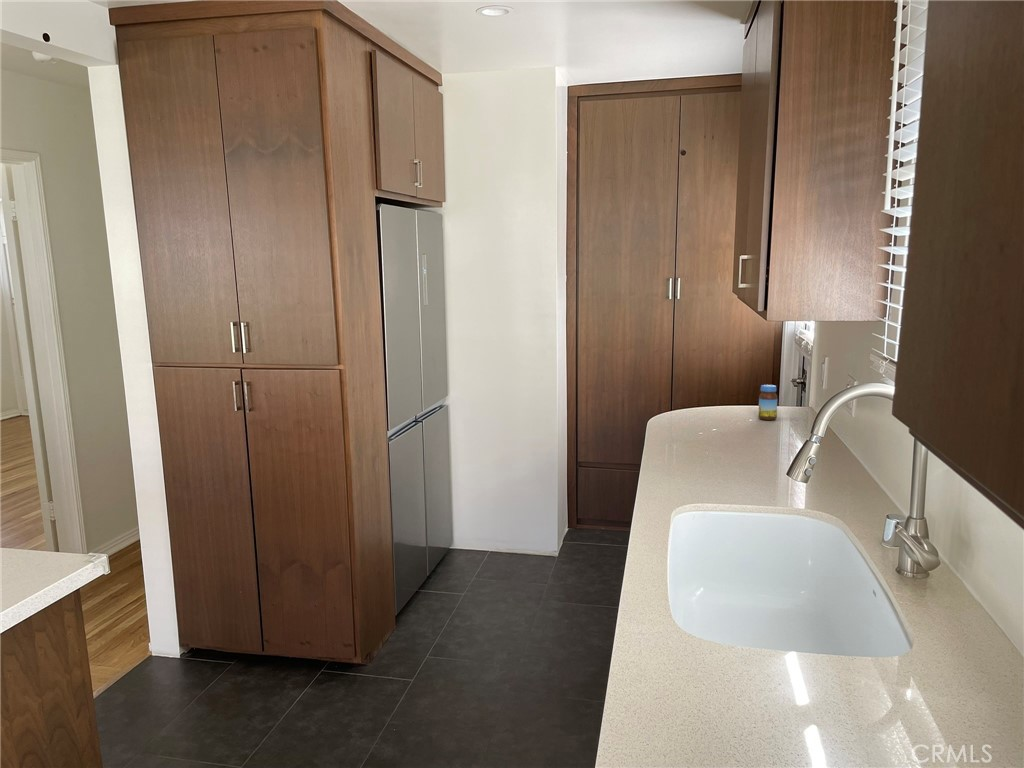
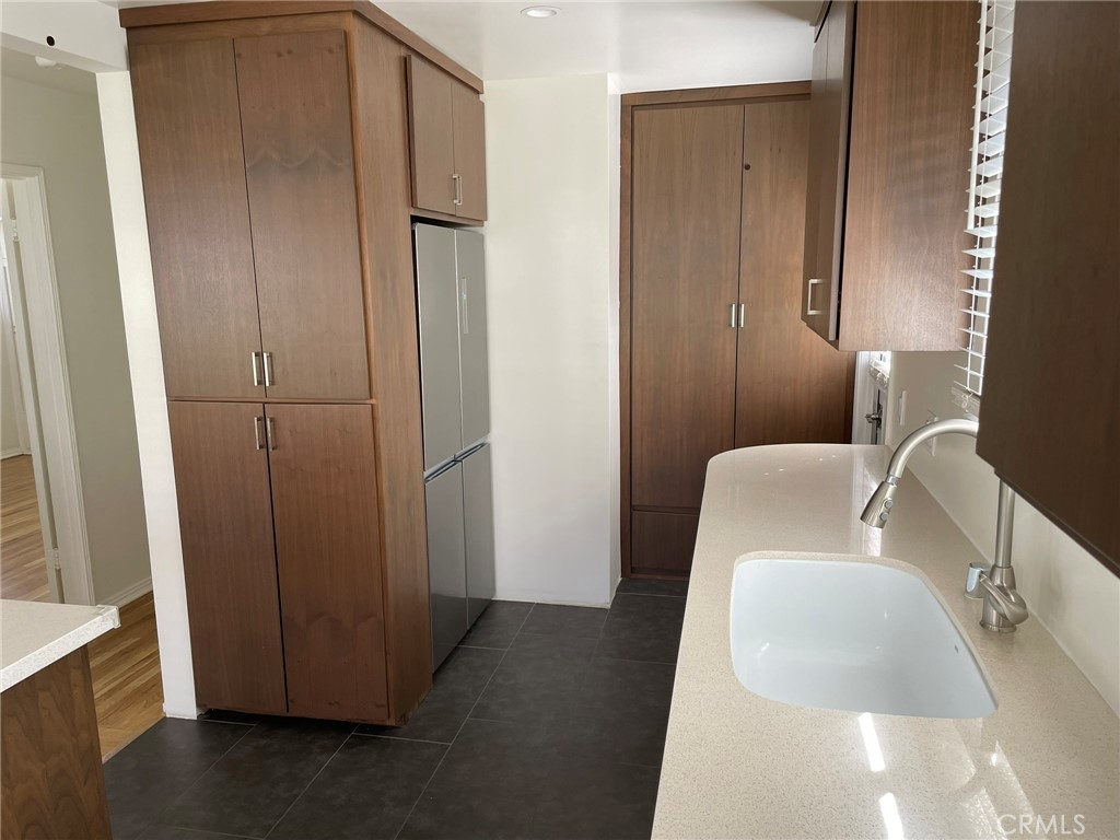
- jar [757,384,778,421]
